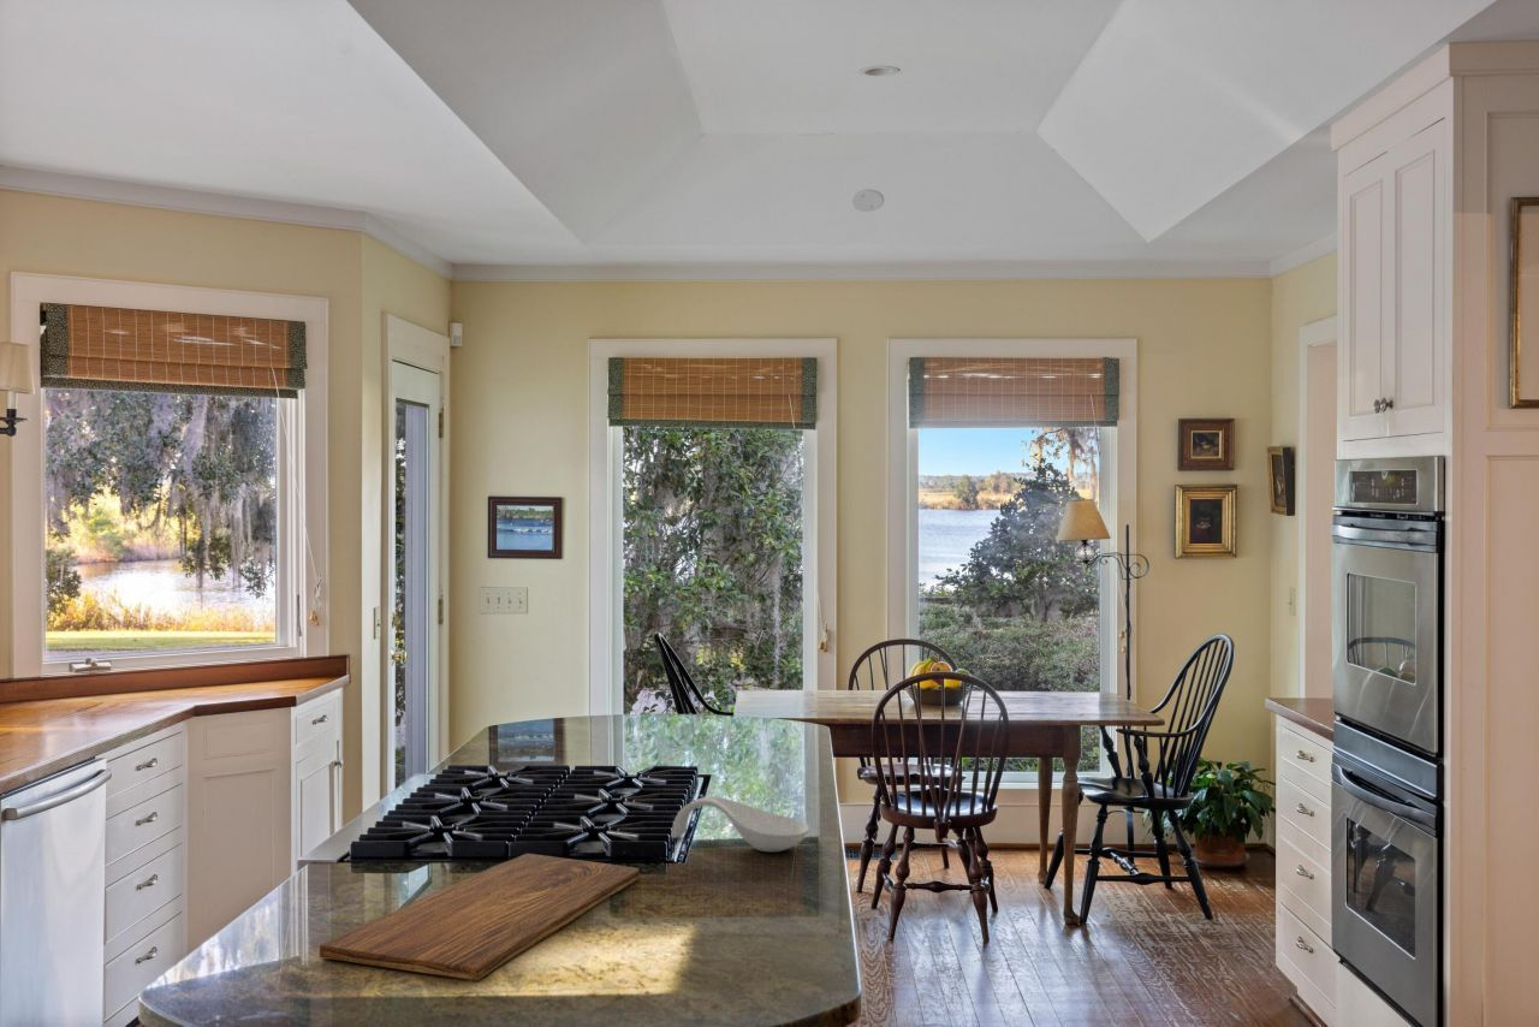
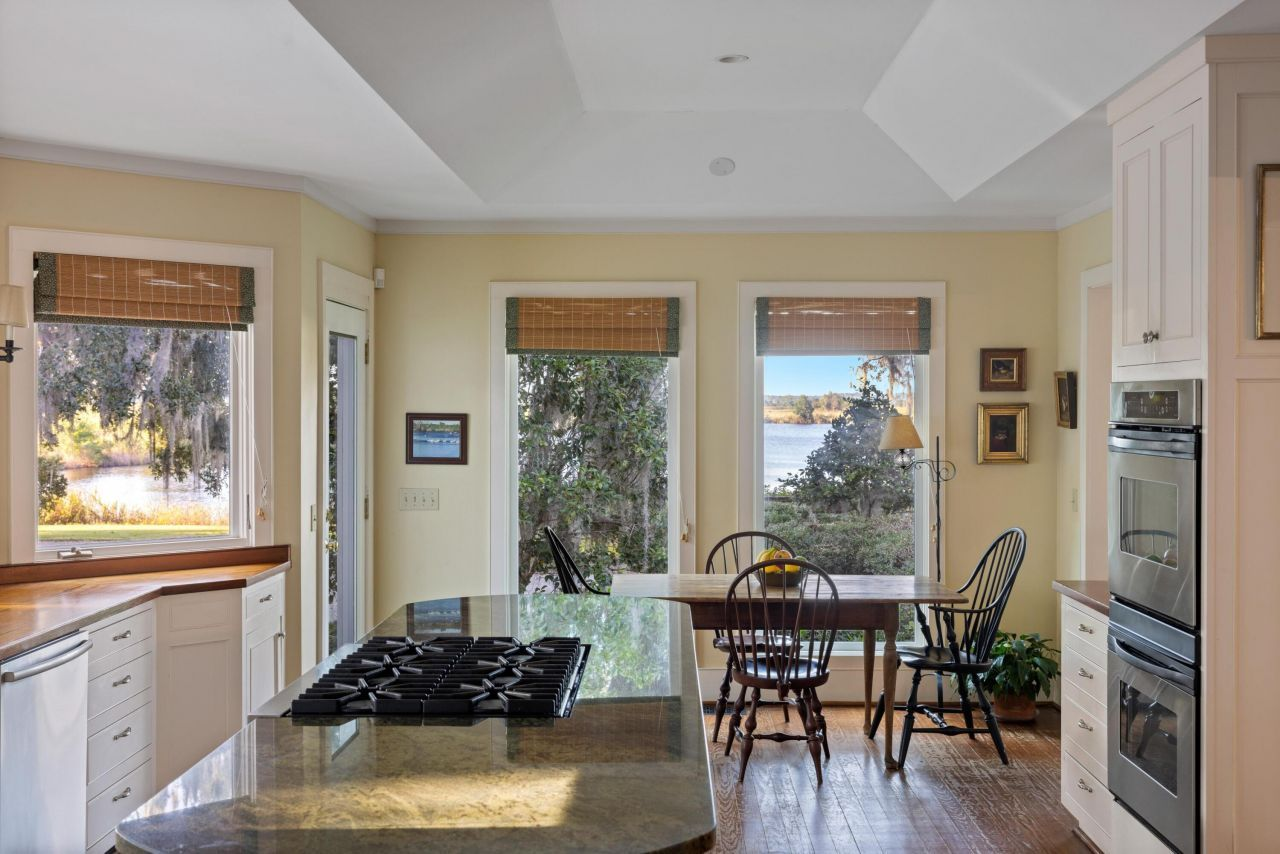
- cutting board [319,853,641,981]
- spoon rest [670,795,810,853]
